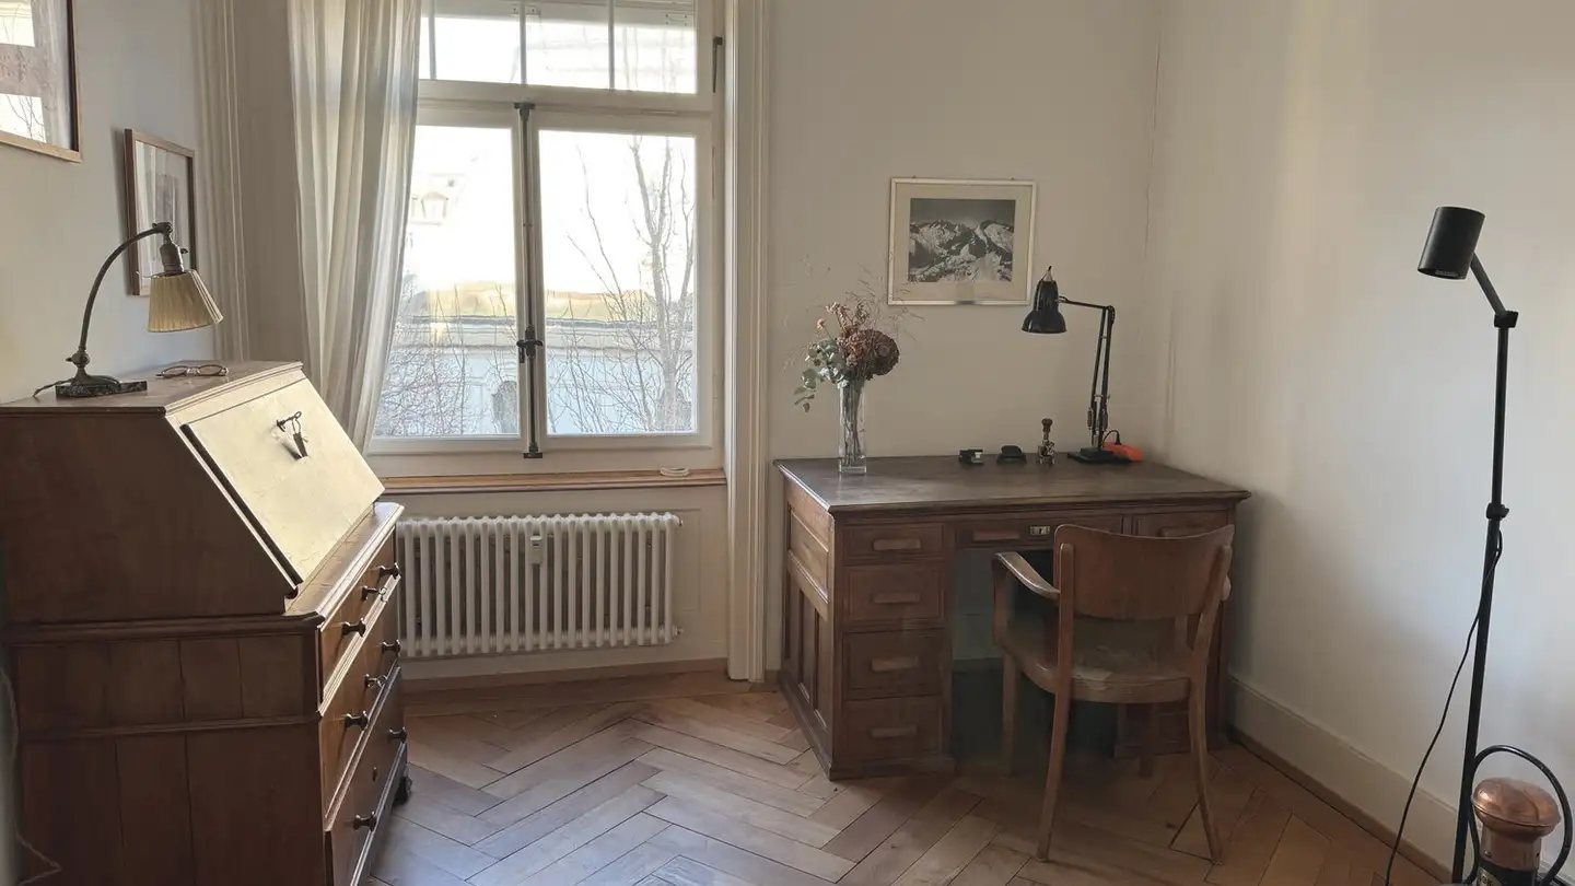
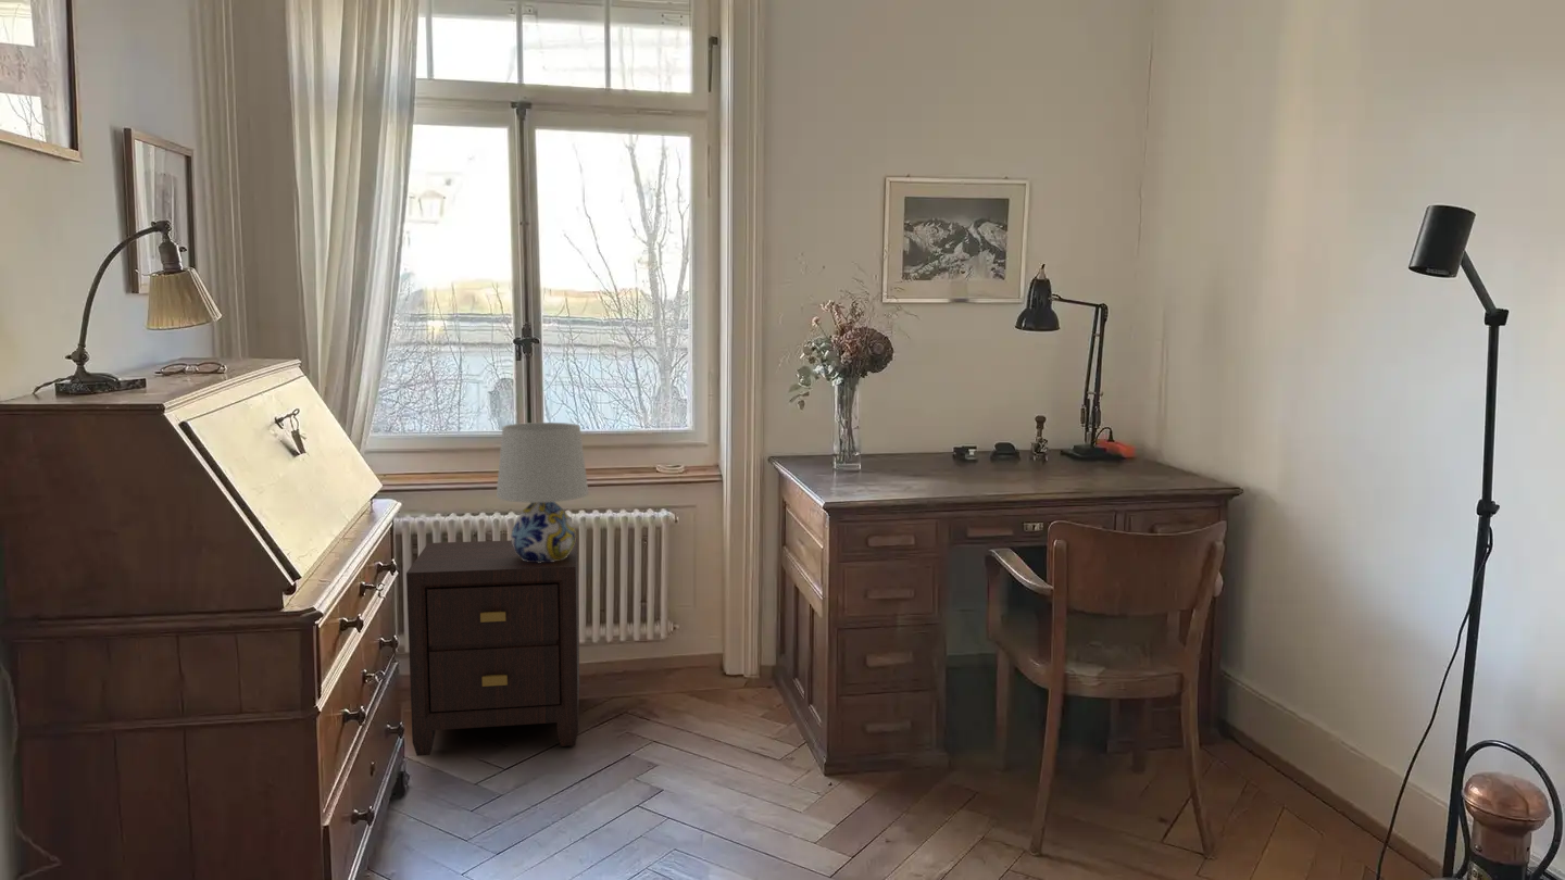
+ table lamp [496,422,589,563]
+ nightstand [405,538,580,757]
